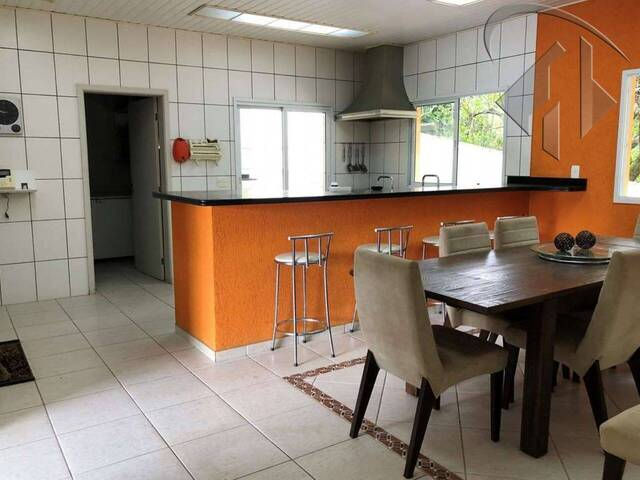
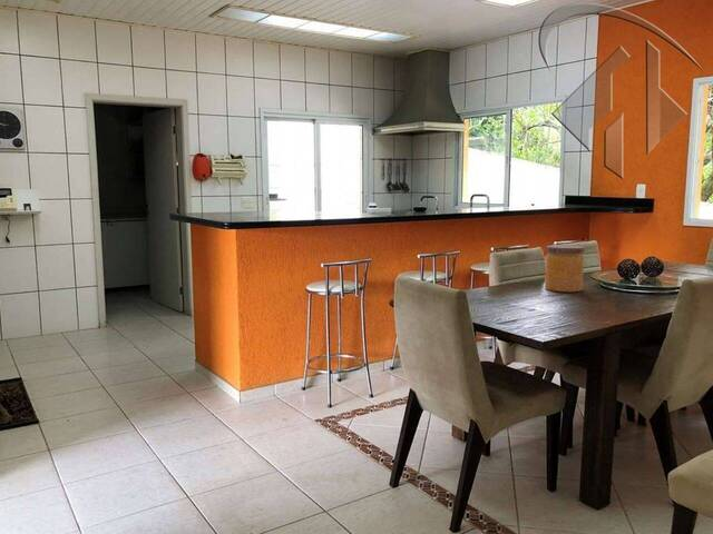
+ jar [544,244,586,293]
